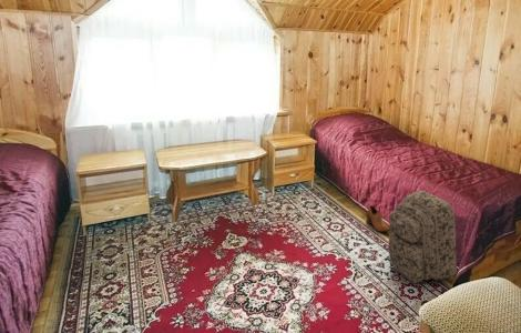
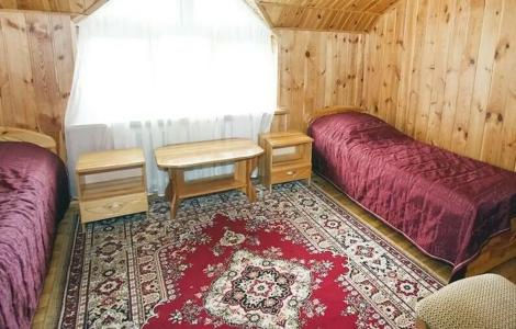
- shoe [365,204,391,233]
- backpack [388,190,458,284]
